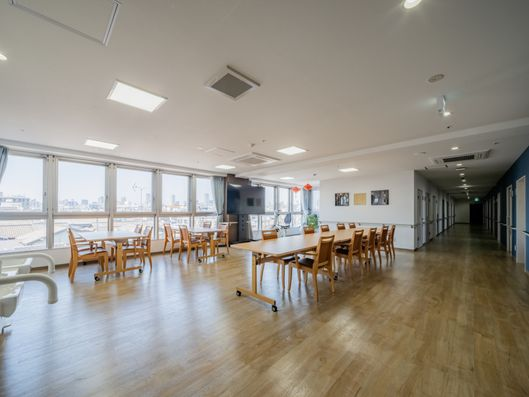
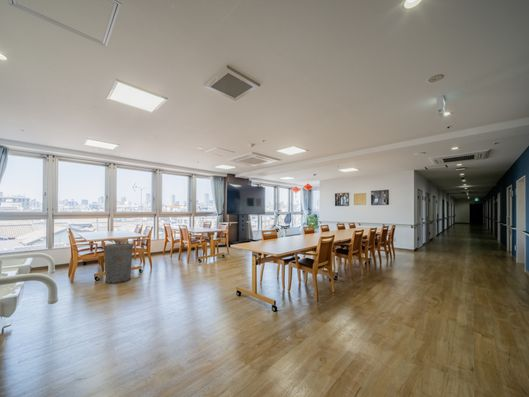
+ trash can [102,241,134,285]
